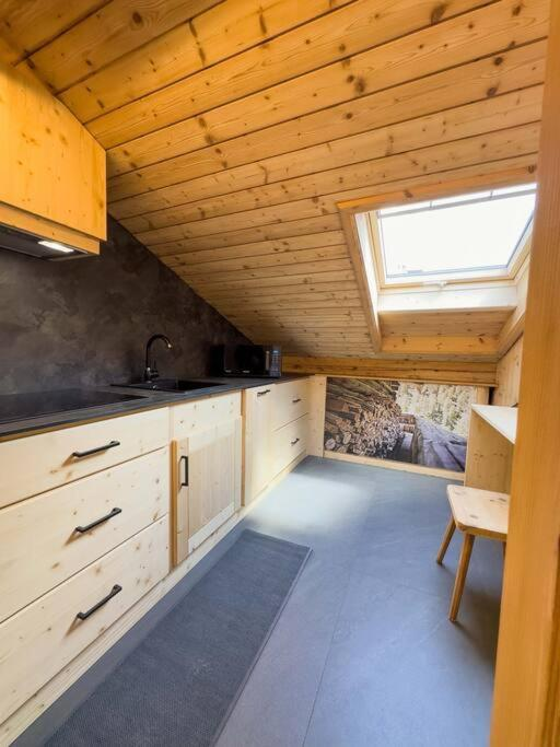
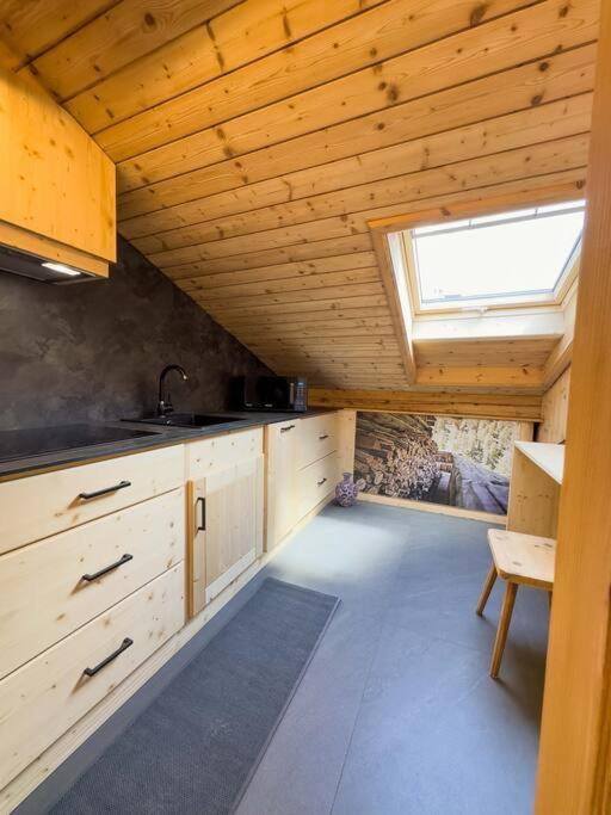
+ vase [334,471,359,508]
